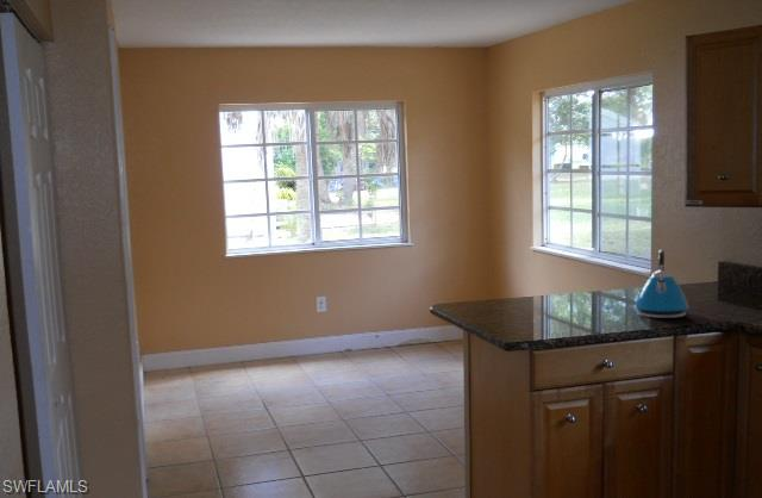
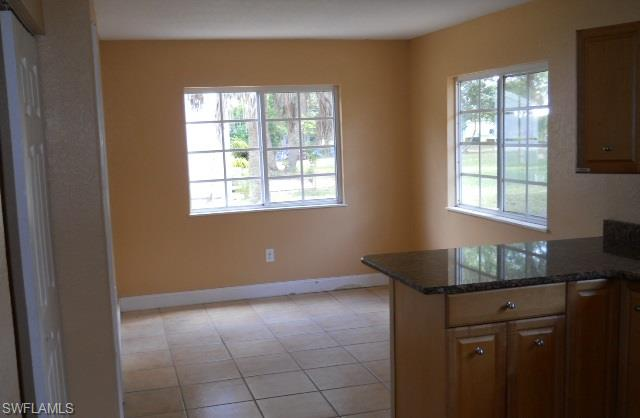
- kettle [633,249,689,319]
